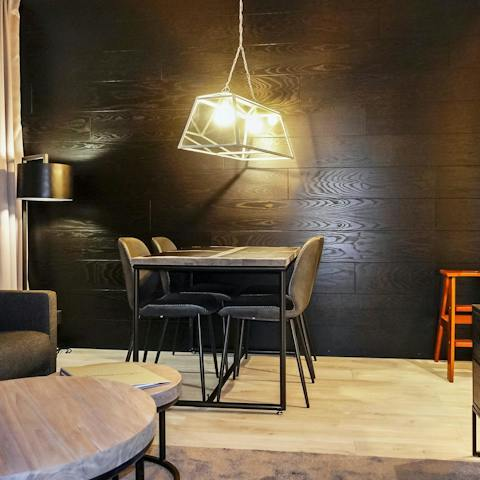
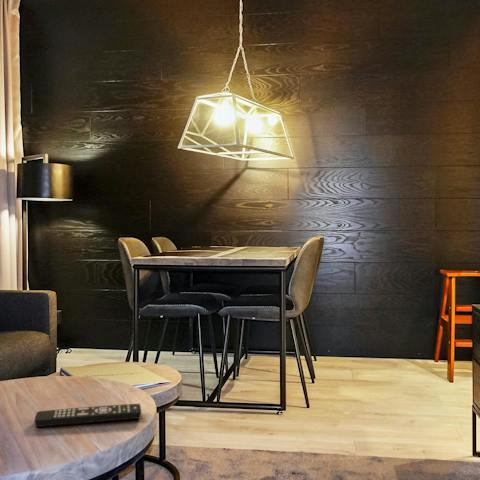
+ remote control [34,403,142,428]
